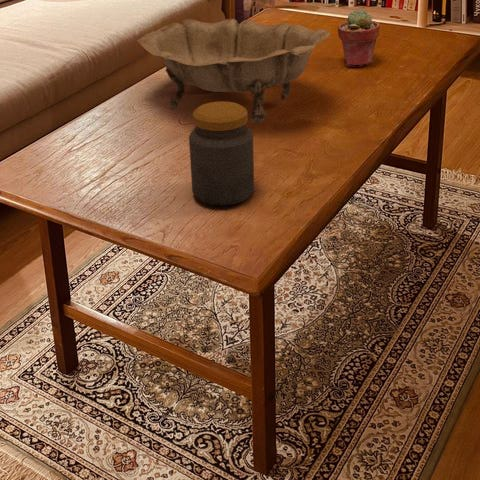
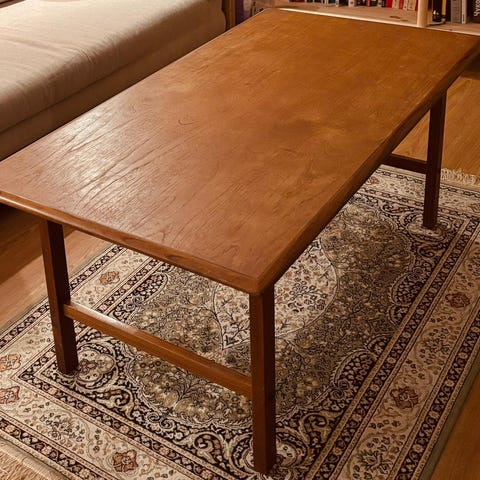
- potted succulent [337,8,381,68]
- jar [188,100,255,207]
- decorative bowl [136,18,331,124]
